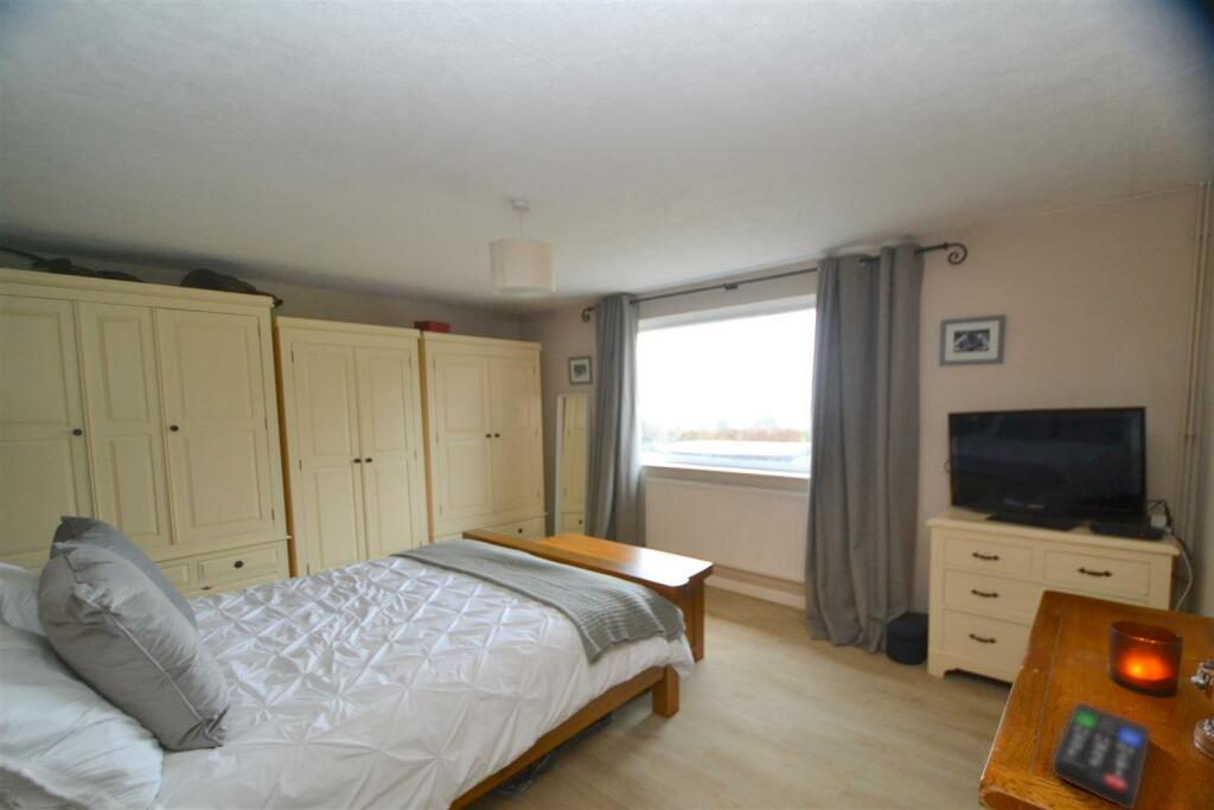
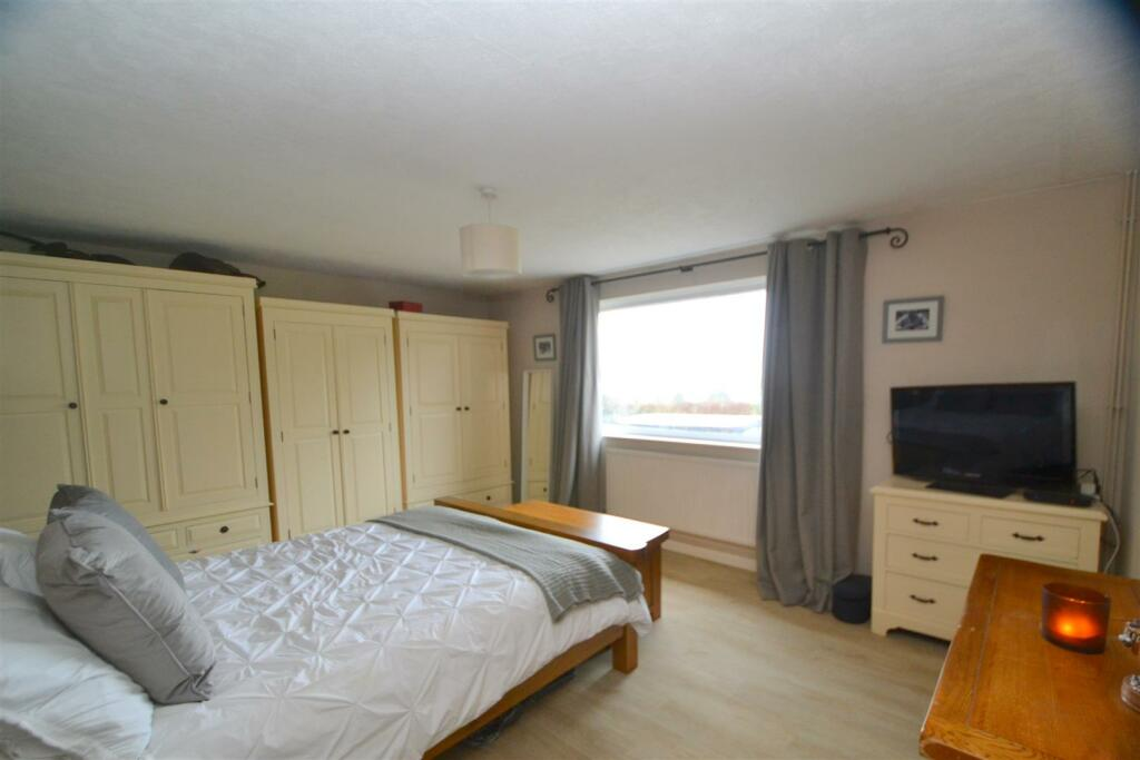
- remote control [1050,702,1151,810]
